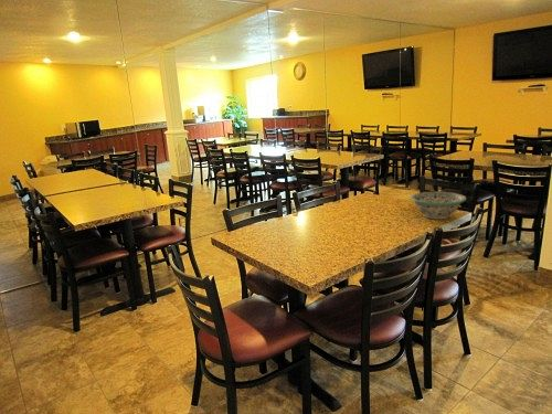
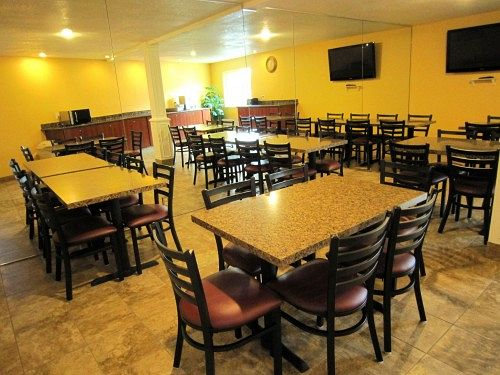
- decorative bowl [408,191,467,220]
